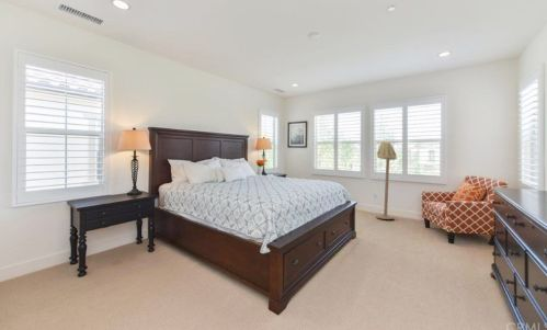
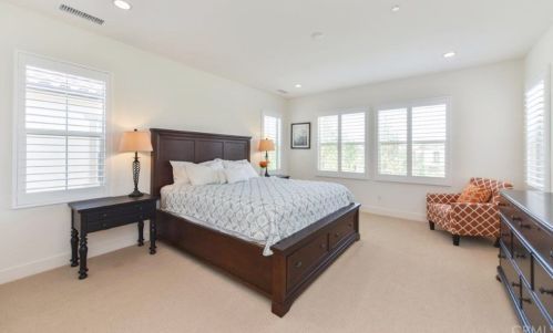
- floor lamp [375,140,398,220]
